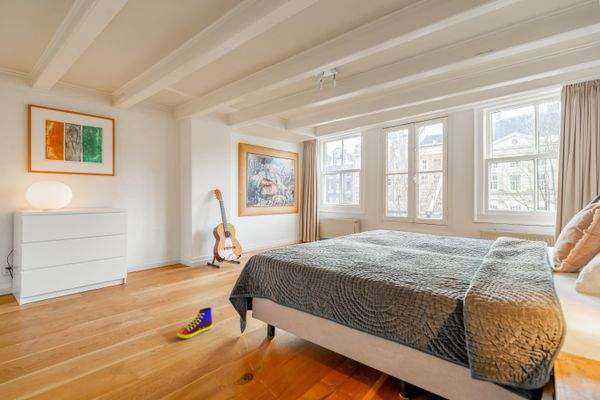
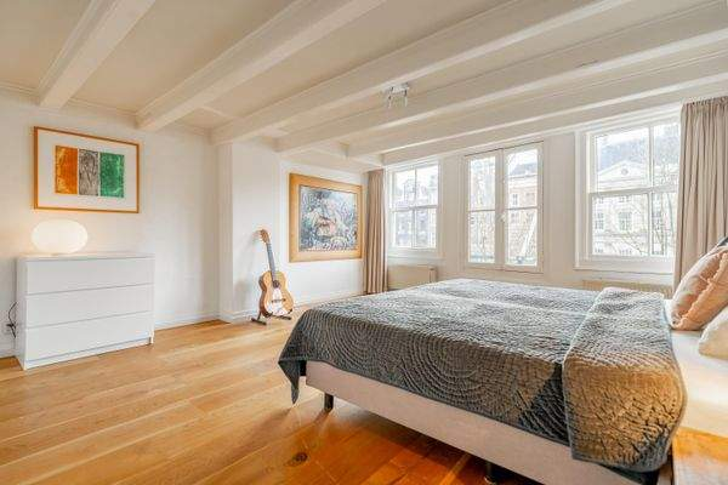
- shoe [176,307,213,339]
